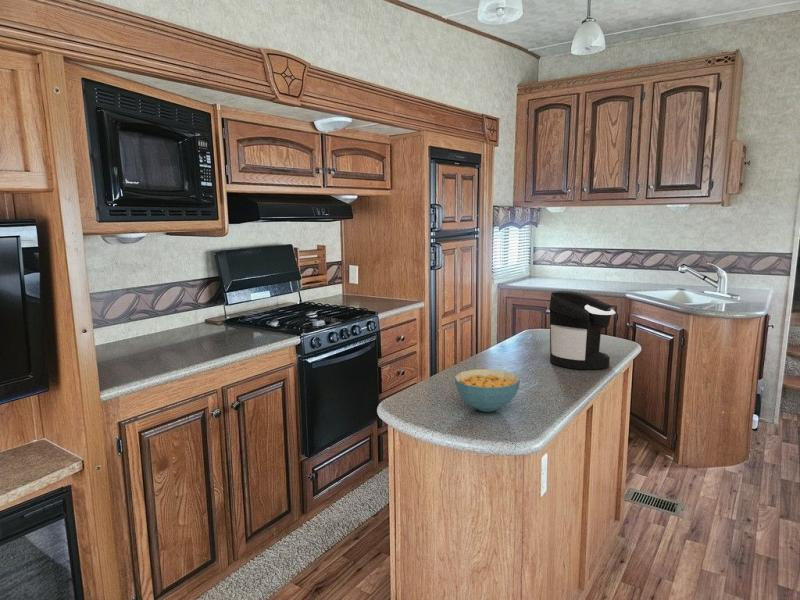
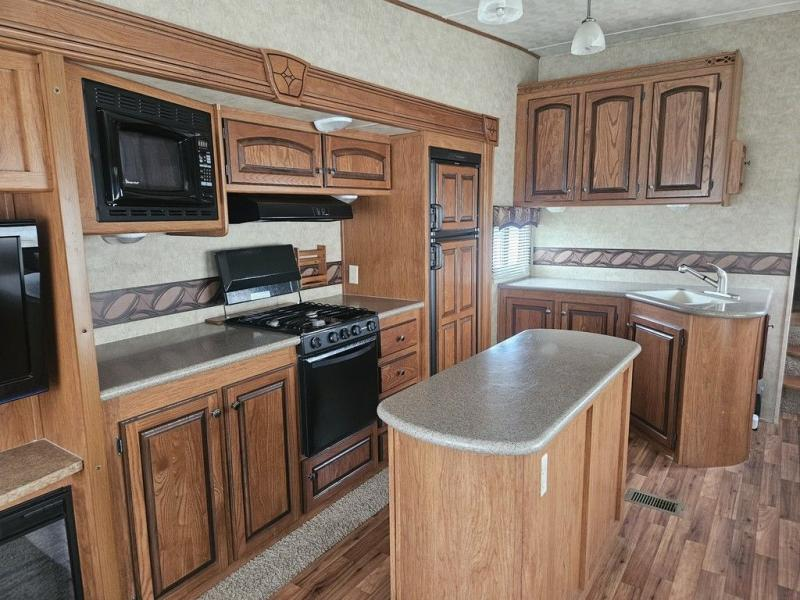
- cereal bowl [453,368,521,413]
- coffee maker [549,290,616,370]
